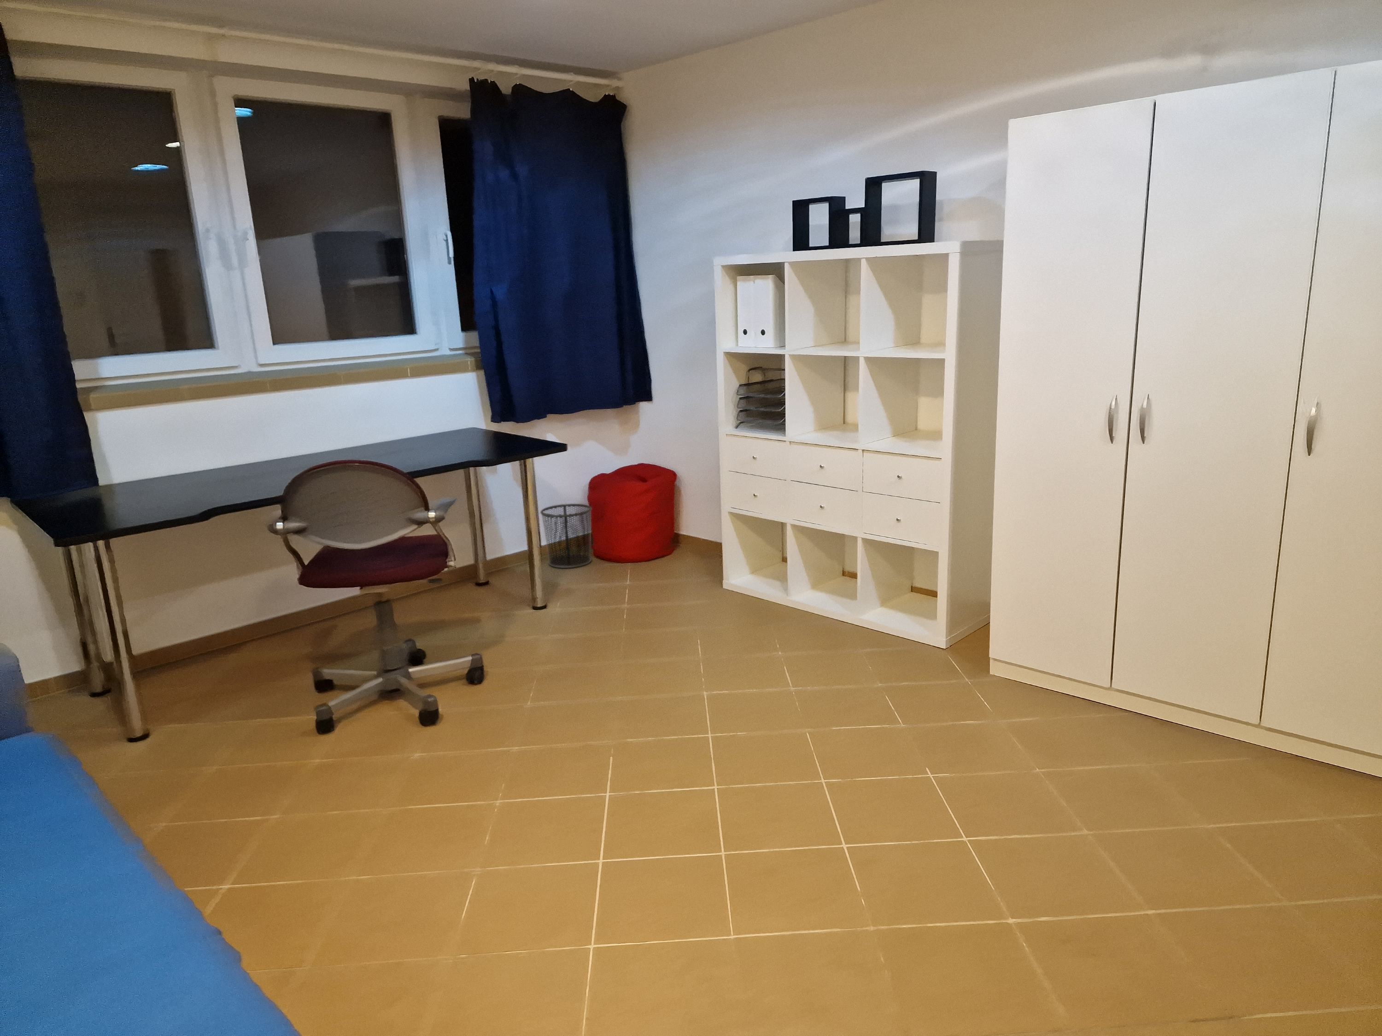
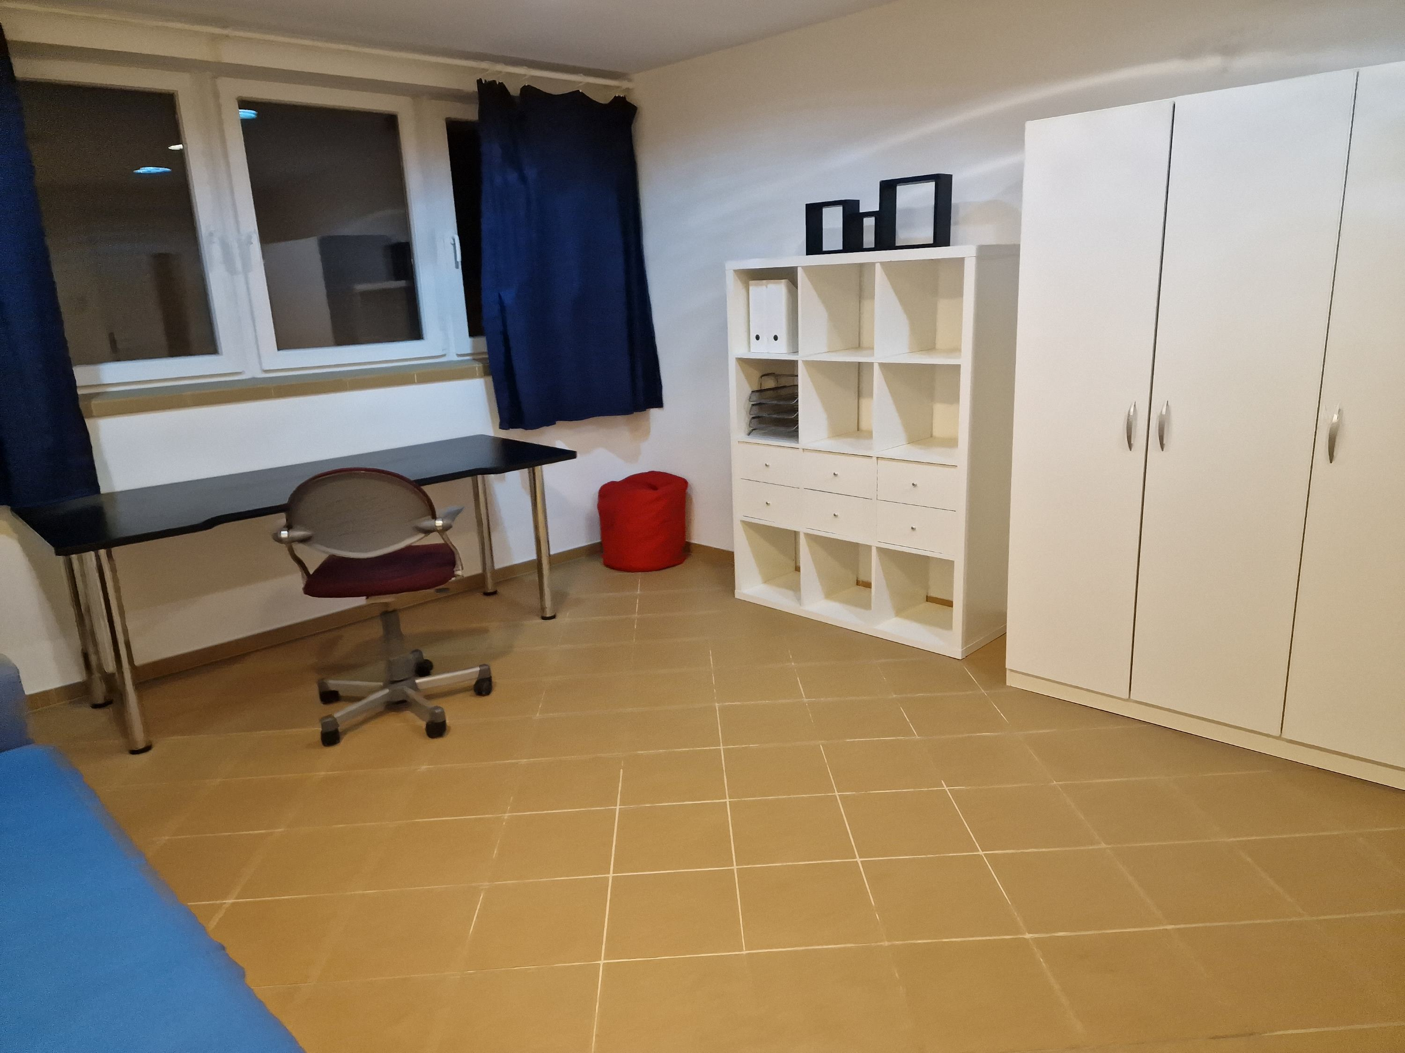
- waste bin [540,503,592,569]
